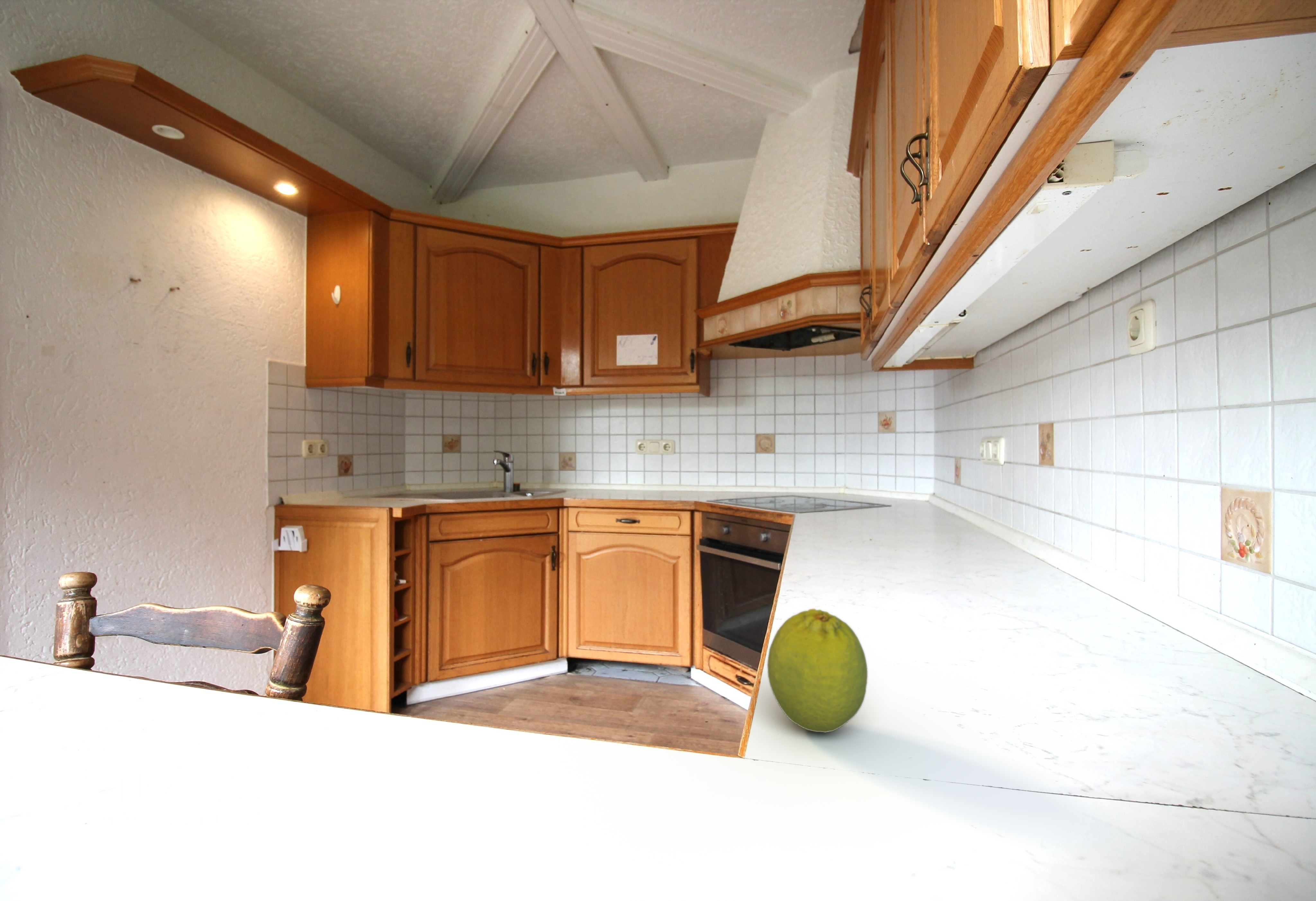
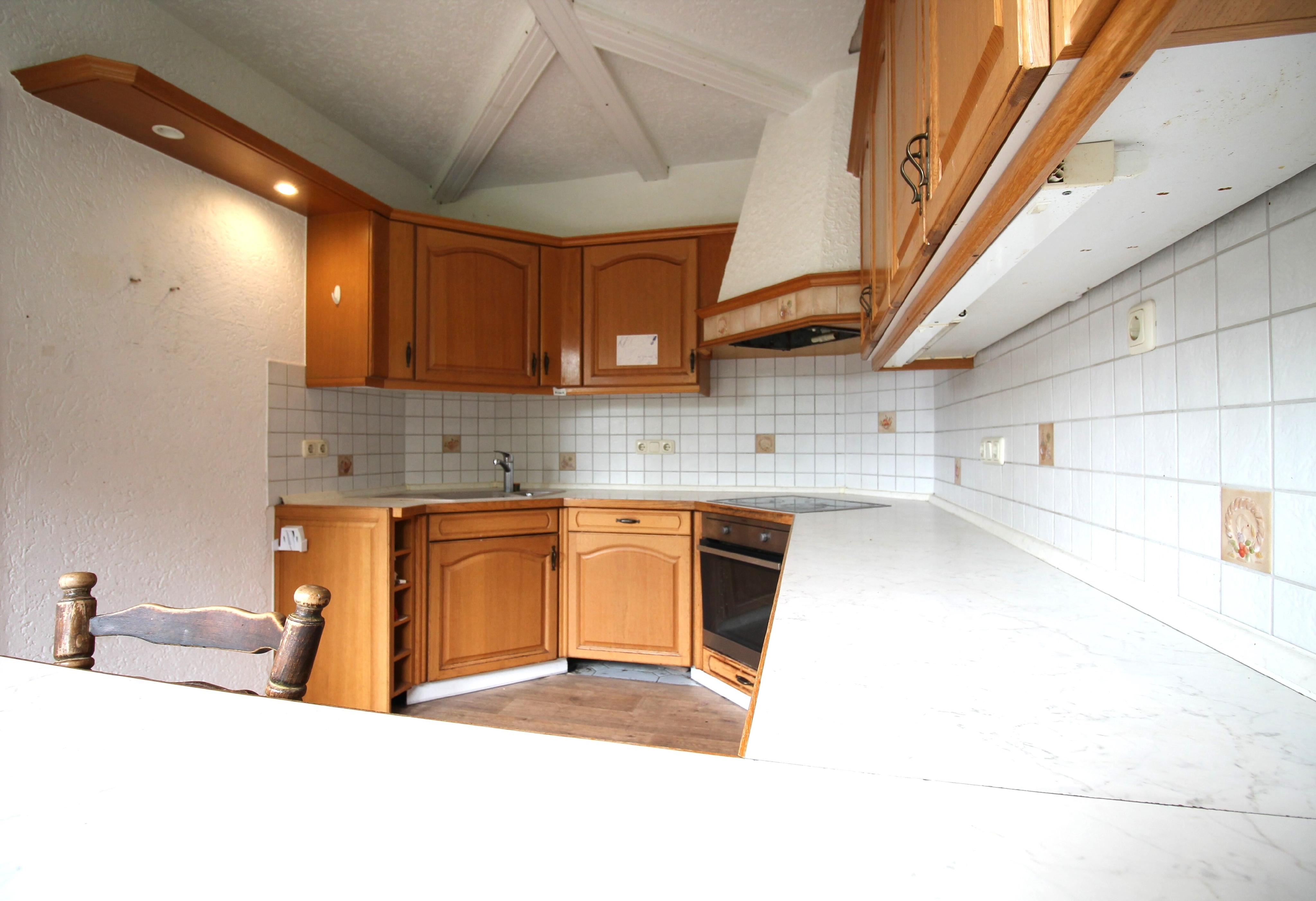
- fruit [767,608,868,733]
